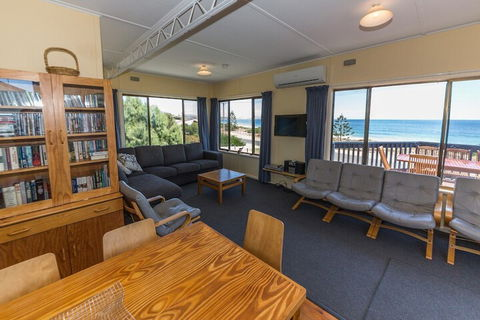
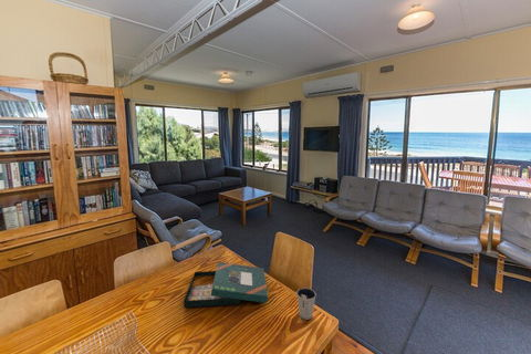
+ dixie cup [295,287,317,321]
+ board game [183,261,269,309]
